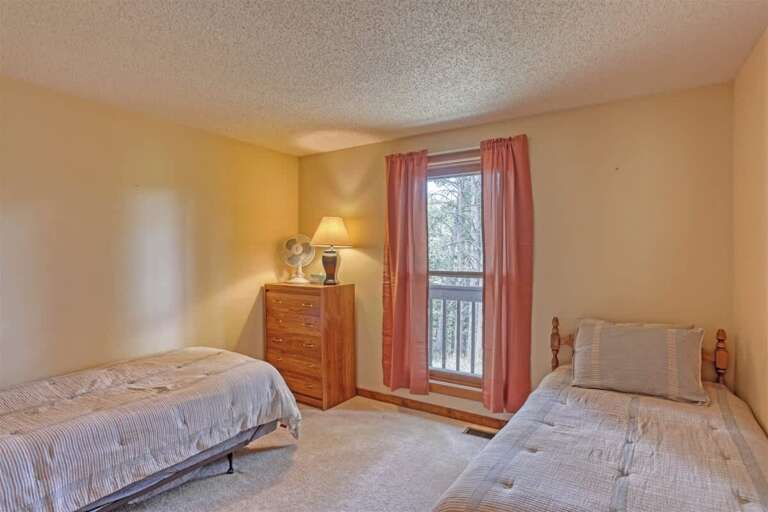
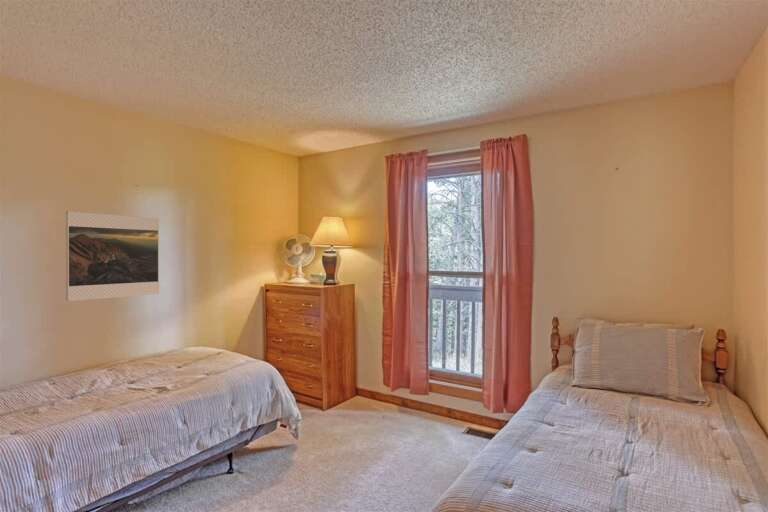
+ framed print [65,211,160,302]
